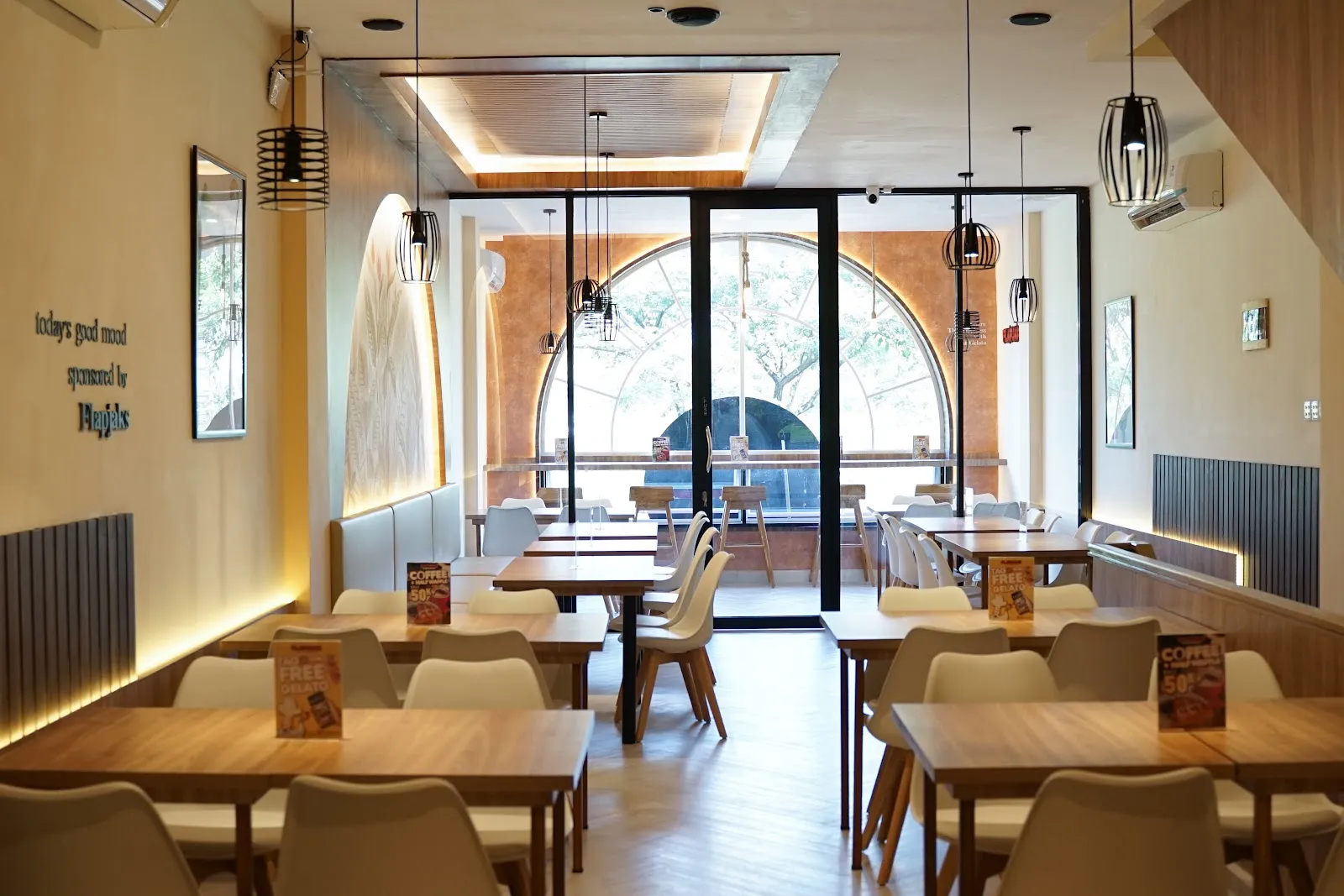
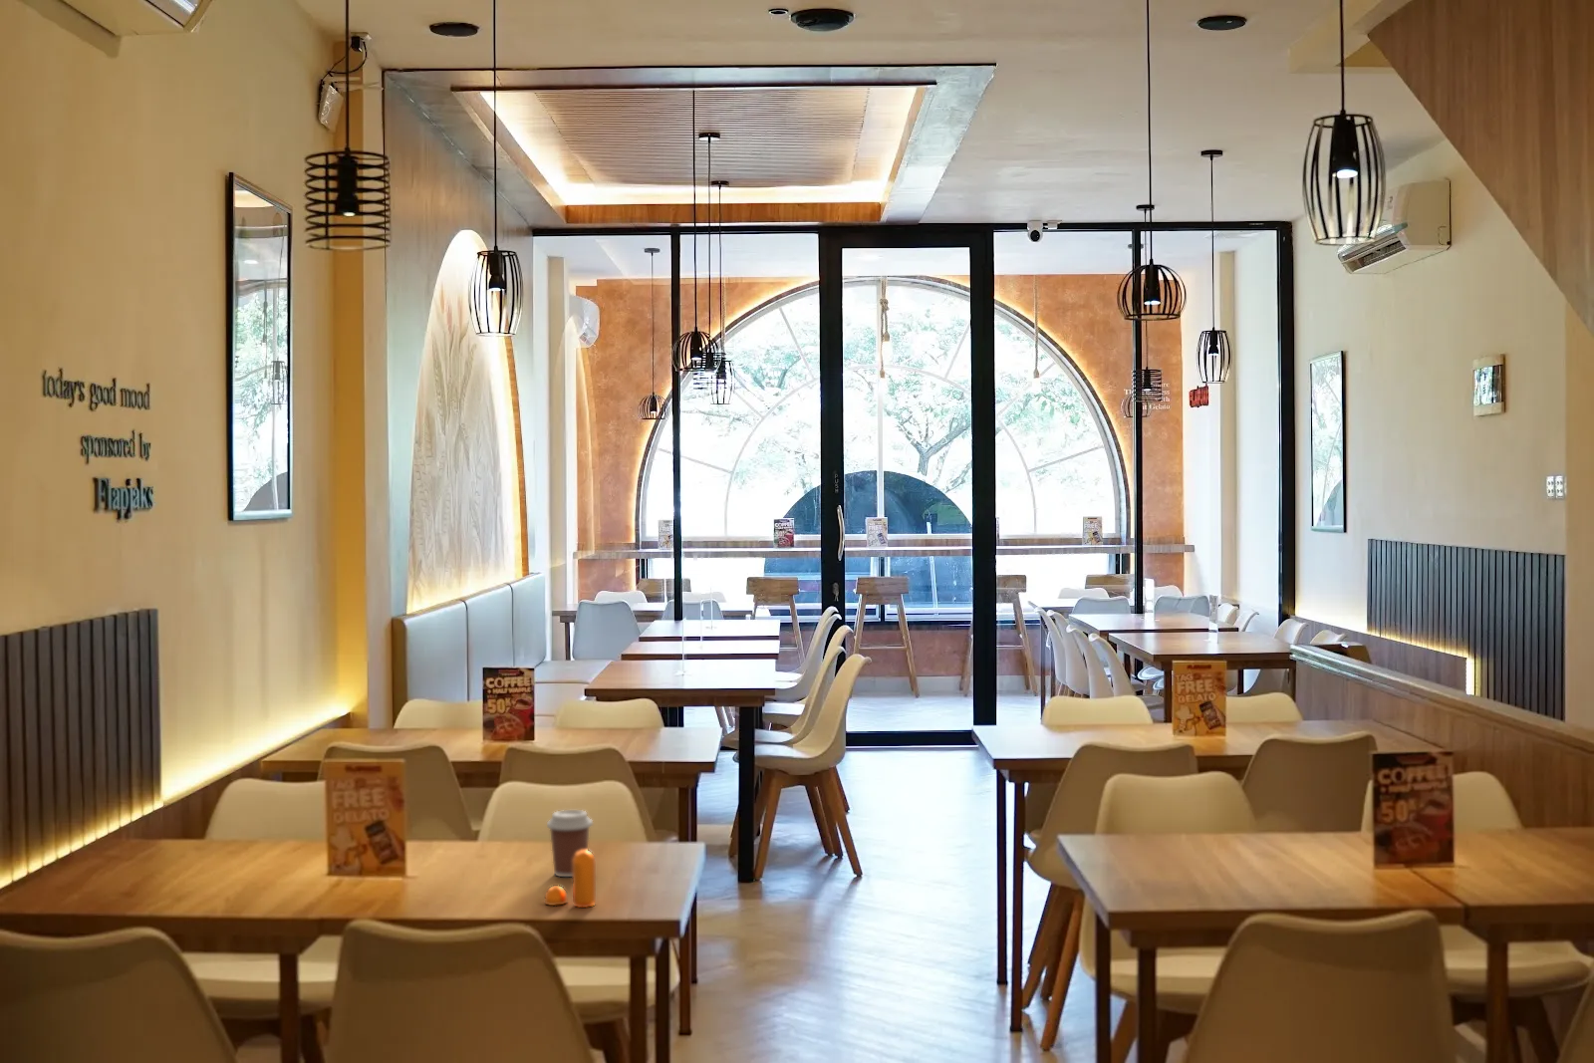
+ pepper shaker [544,849,597,909]
+ coffee cup [546,809,594,878]
